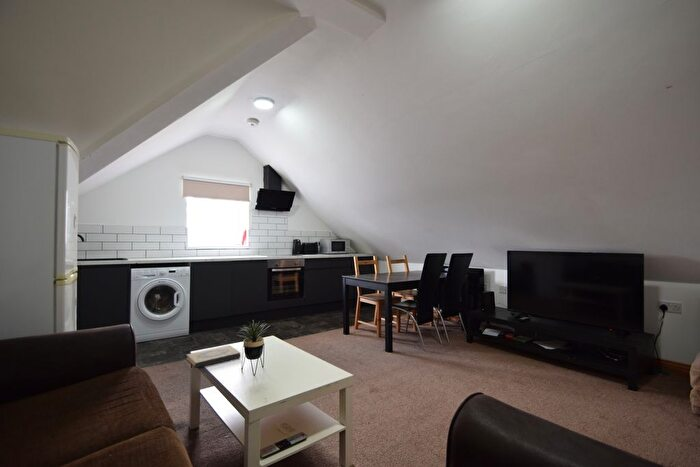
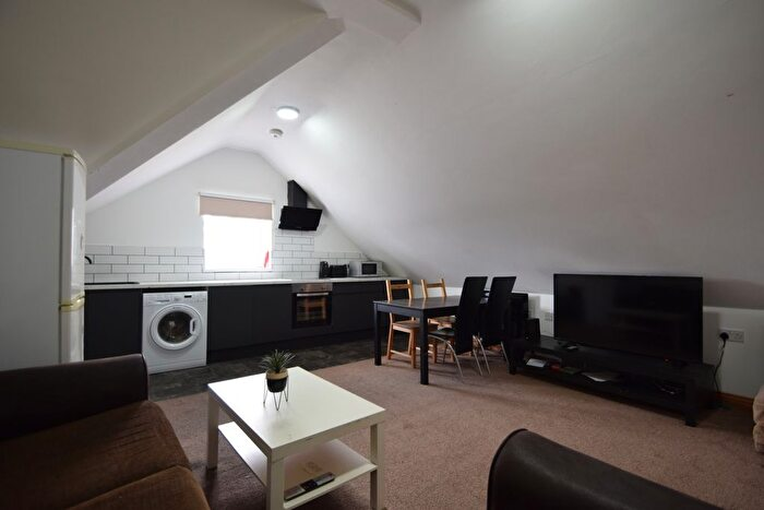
- hardback book [185,344,241,369]
